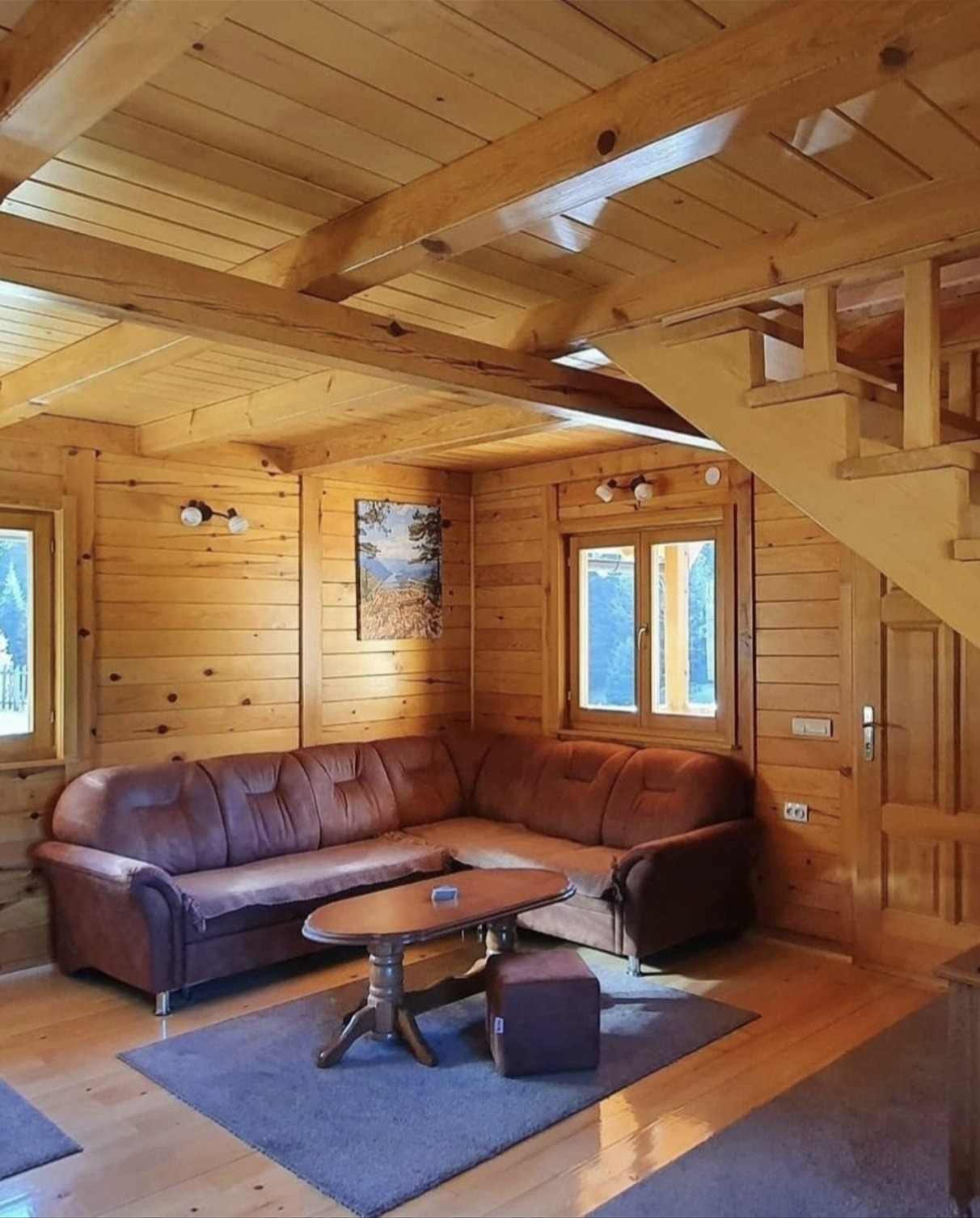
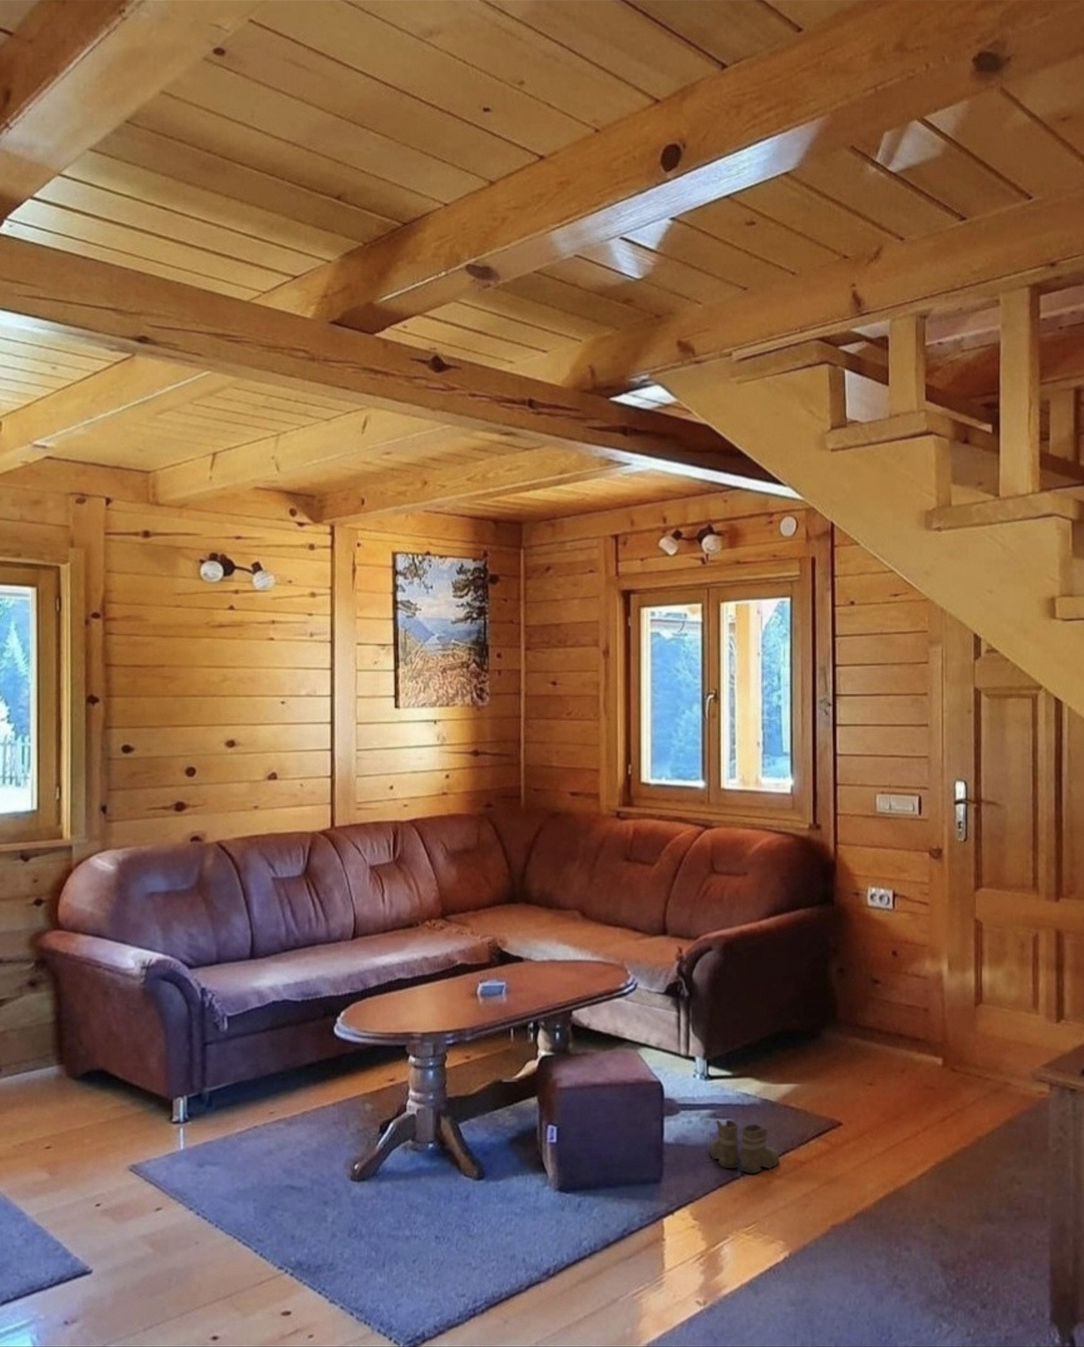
+ boots [703,1119,781,1176]
